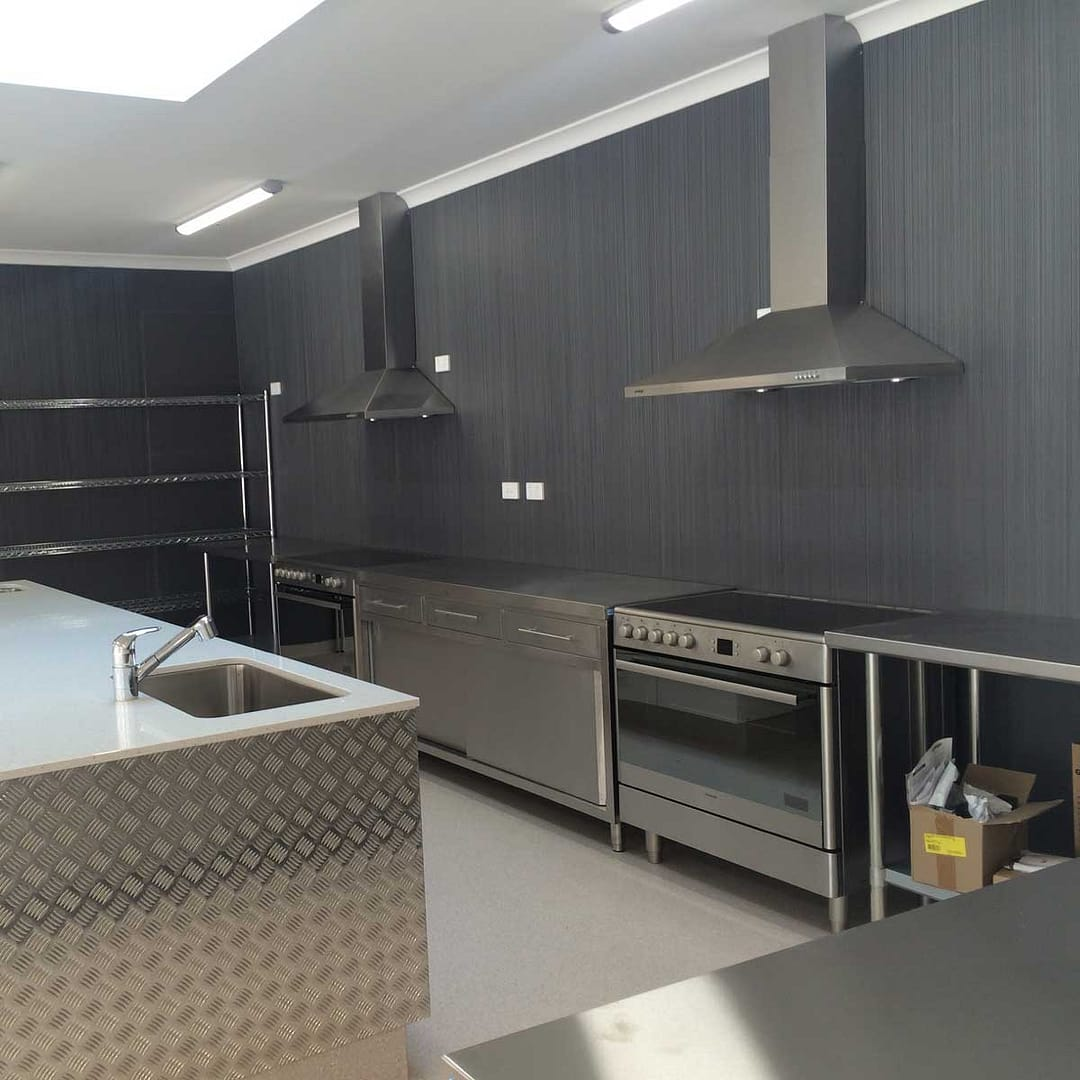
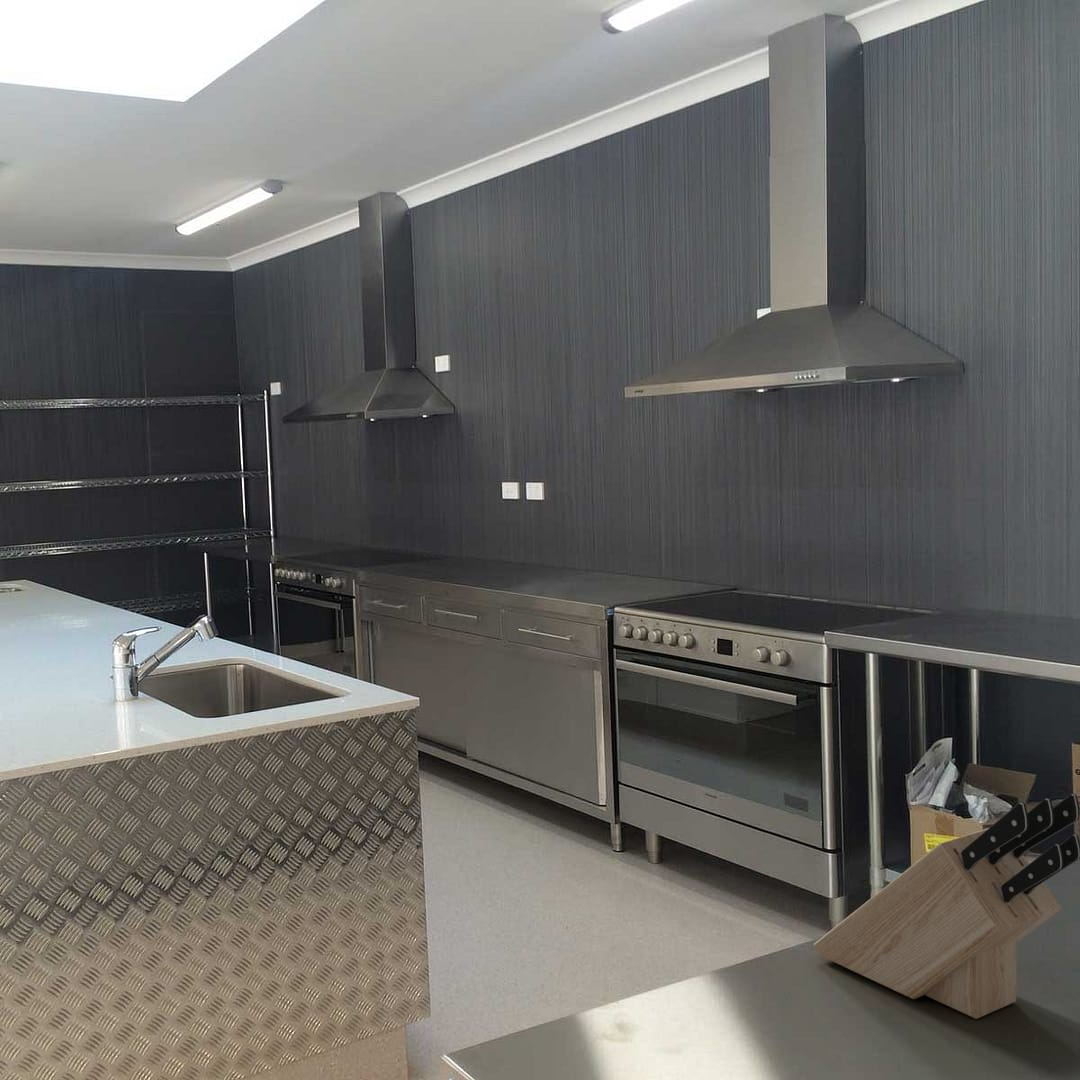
+ knife block [813,793,1080,1020]
